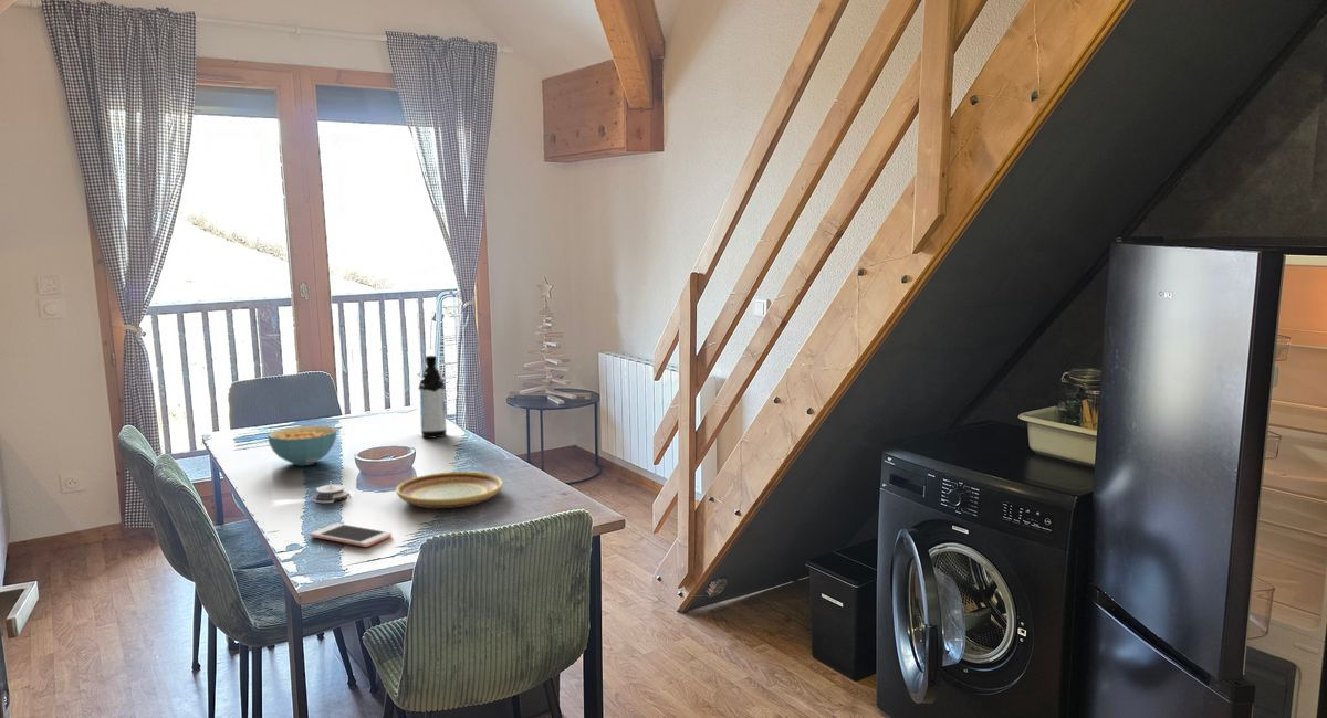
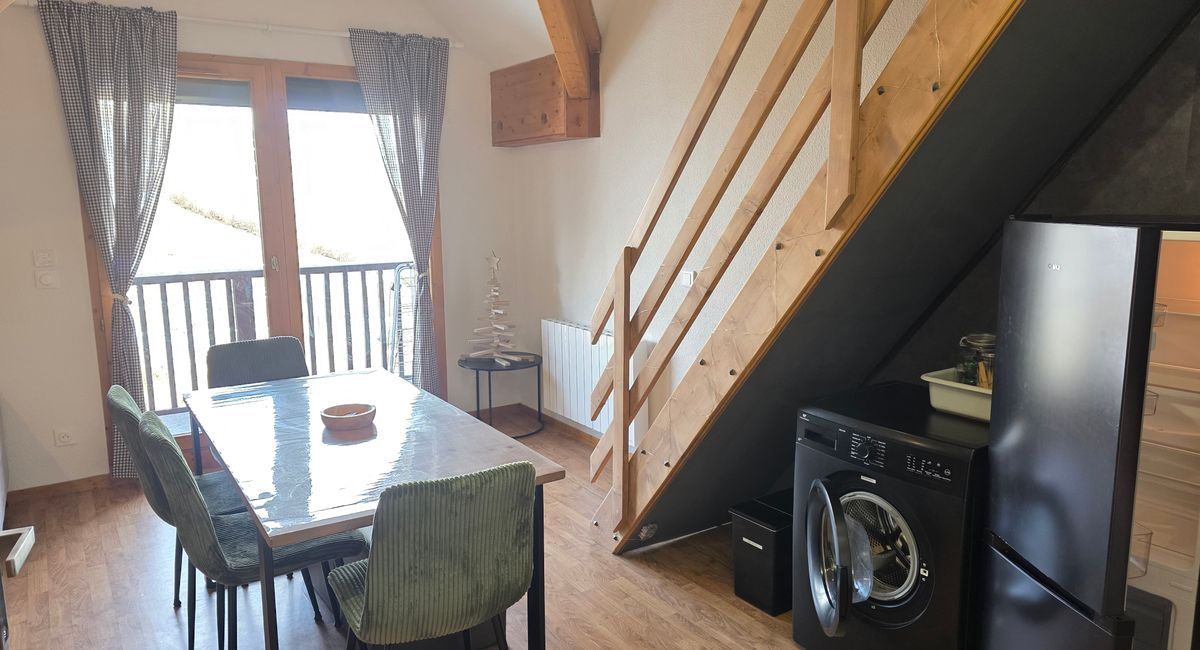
- architectural model [311,483,352,504]
- cereal bowl [267,424,338,466]
- cell phone [309,522,393,548]
- plate [395,471,504,509]
- water bottle [418,355,448,440]
